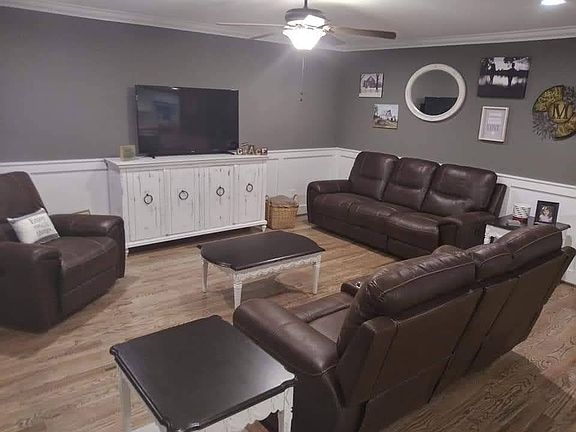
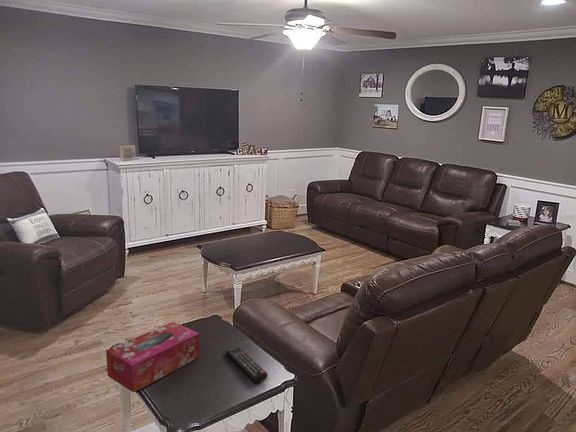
+ tissue box [105,321,200,393]
+ remote control [224,346,269,383]
